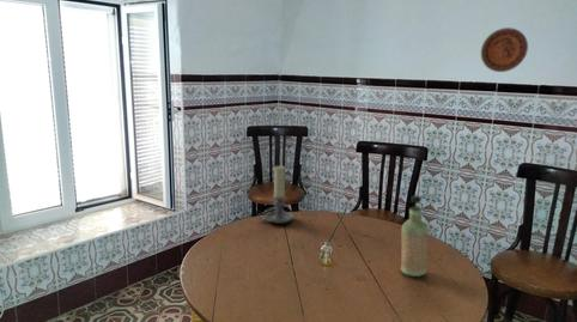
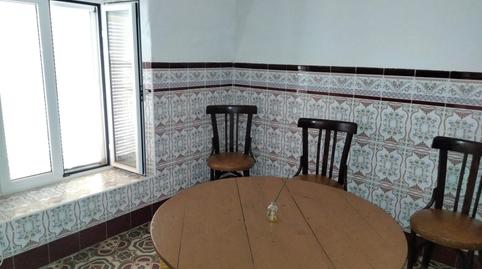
- bottle [400,195,430,278]
- candle holder [256,164,296,225]
- decorative plate [480,26,529,73]
